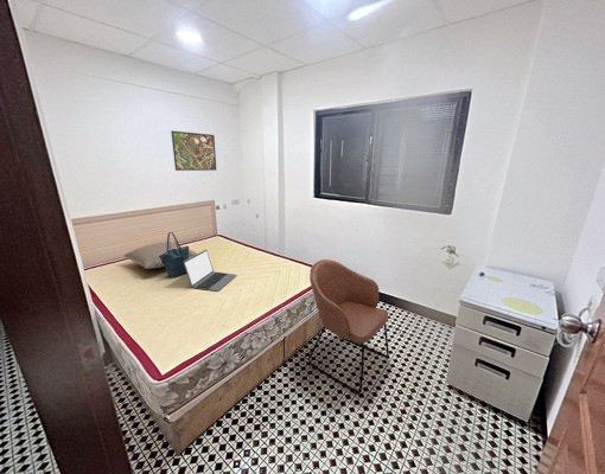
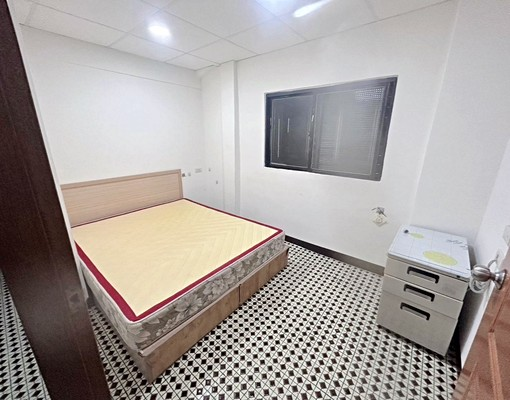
- tote bag [159,231,190,280]
- laptop [184,249,237,293]
- pillow [122,241,198,270]
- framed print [170,129,217,172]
- chair [307,258,390,396]
